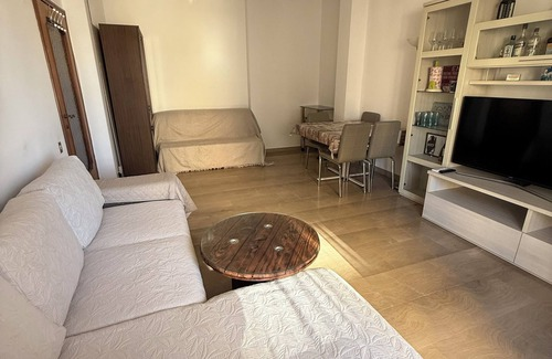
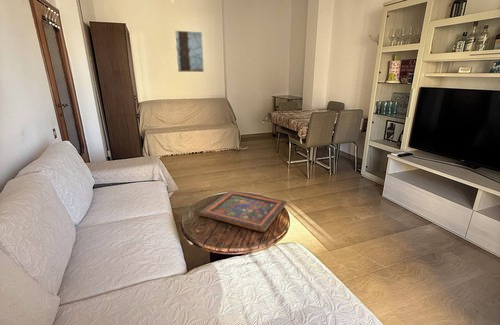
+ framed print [174,30,205,73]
+ painted panel [198,189,288,233]
